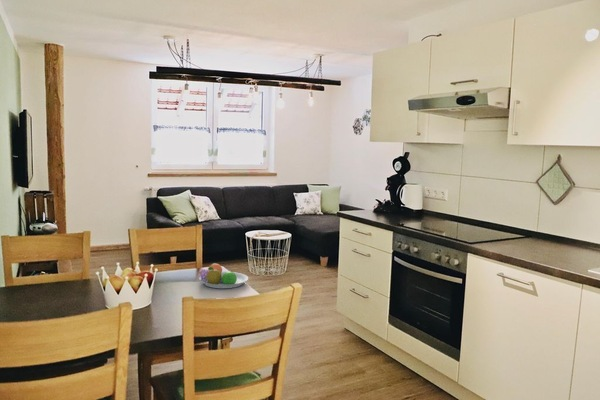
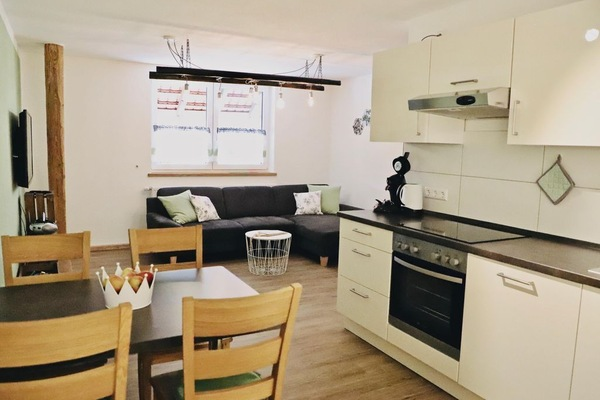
- fruit bowl [198,262,249,289]
